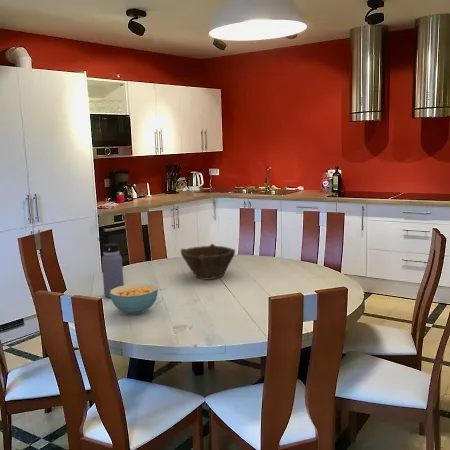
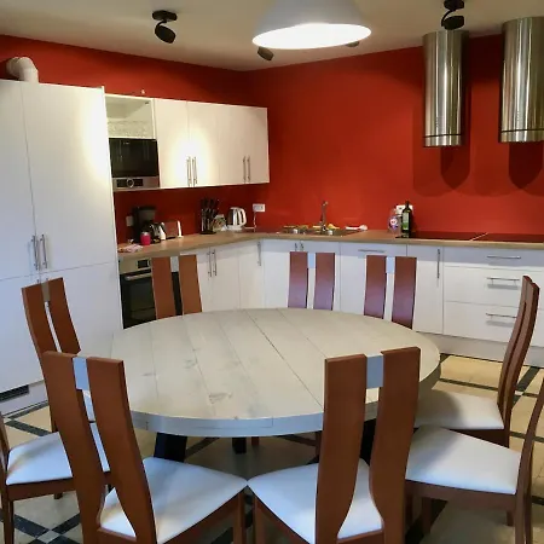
- bowl [180,243,236,281]
- cereal bowl [110,283,159,316]
- water bottle [97,236,125,299]
